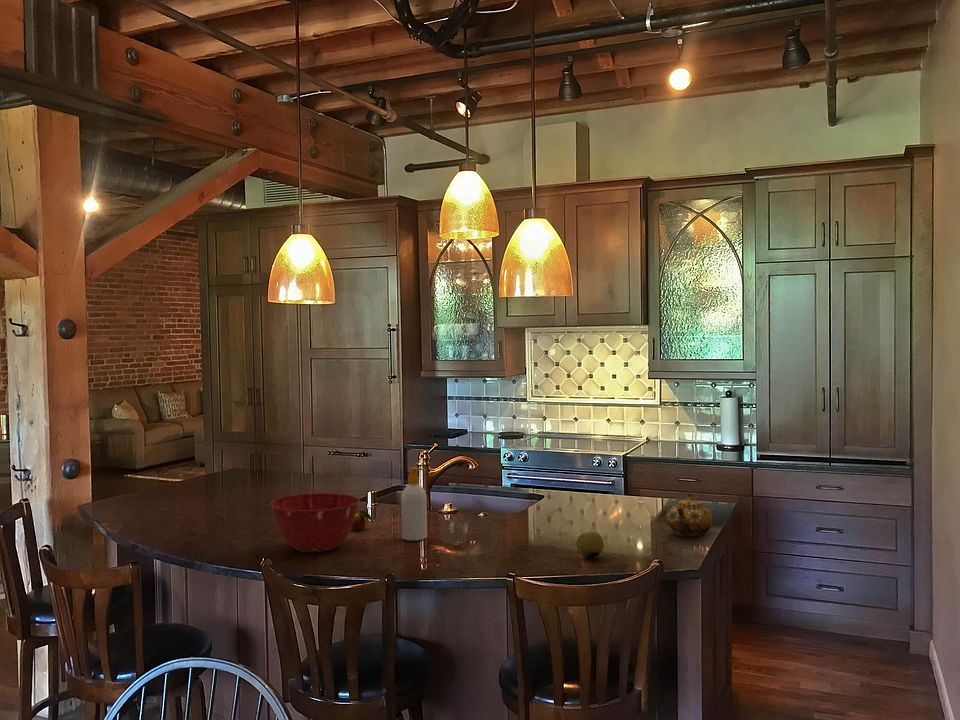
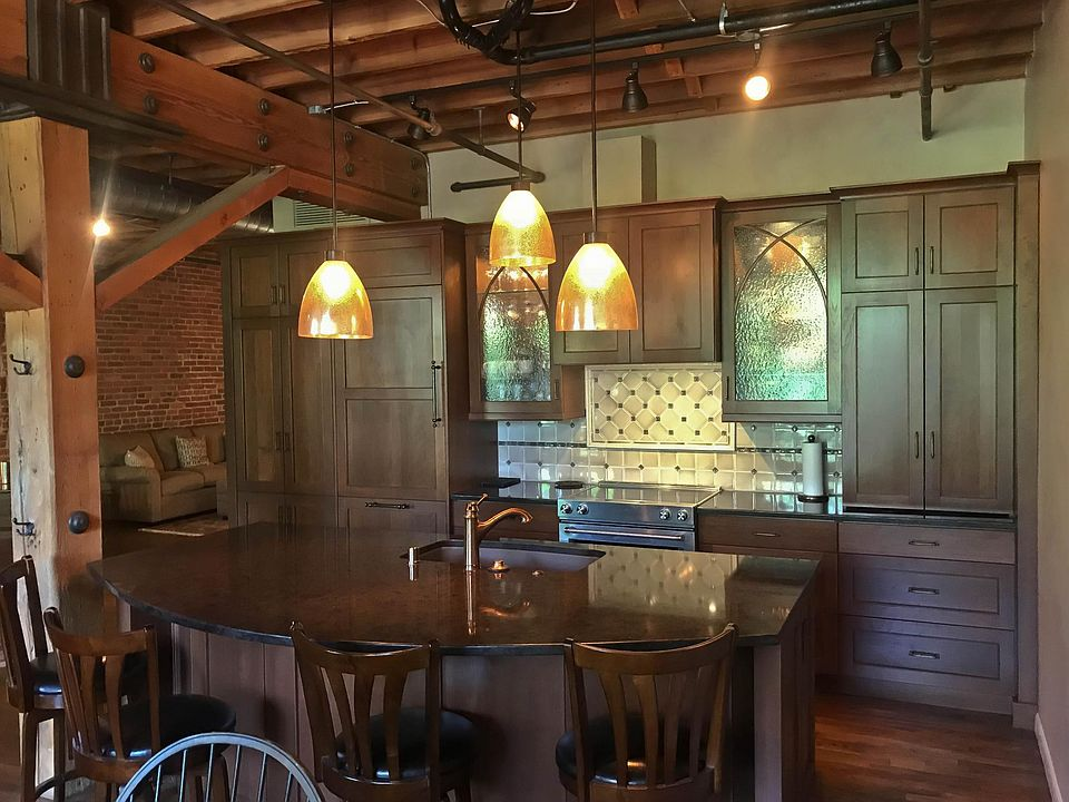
- mixing bowl [270,492,361,553]
- soap bottle [400,467,428,542]
- fruit [351,506,375,531]
- teapot [665,493,714,538]
- fruit [575,530,605,560]
